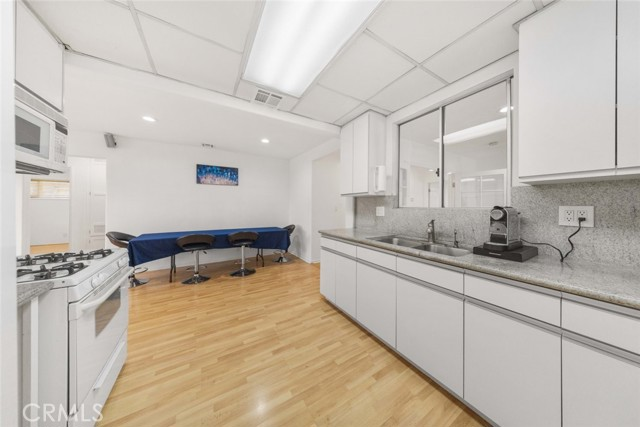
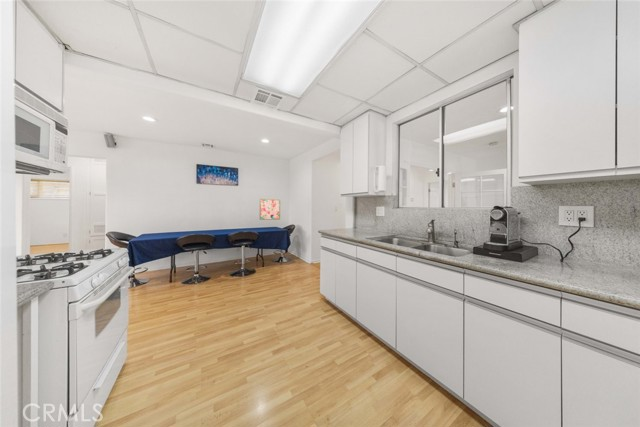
+ wall art [259,198,281,221]
